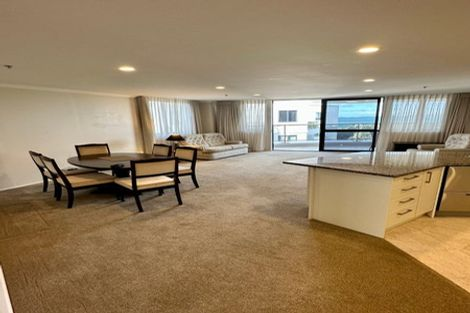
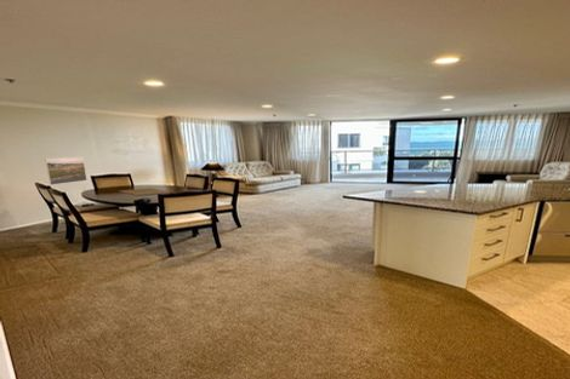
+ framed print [44,155,89,186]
